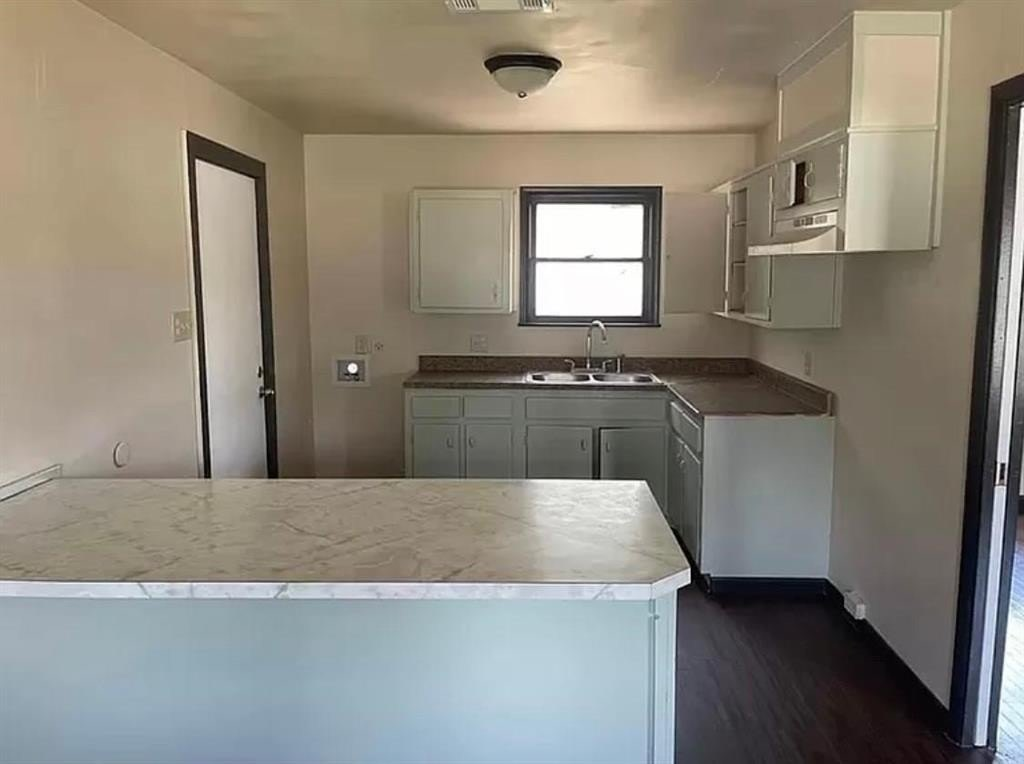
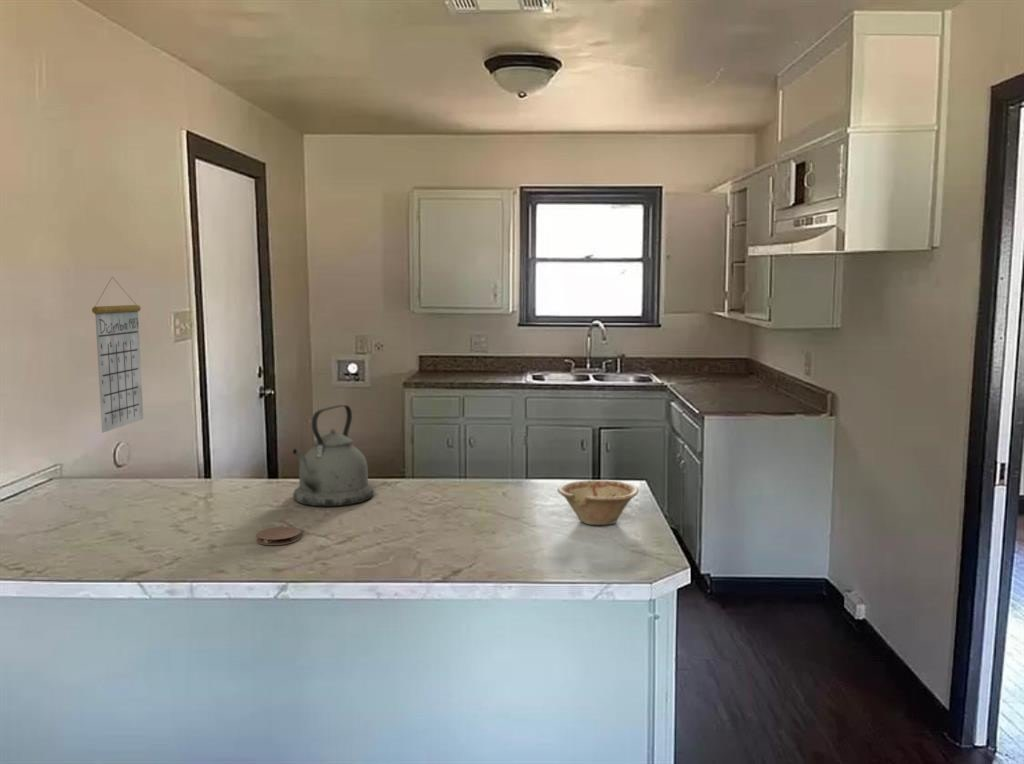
+ calendar [91,276,144,434]
+ kettle [292,404,376,507]
+ dish [556,479,640,526]
+ coaster [255,526,301,546]
